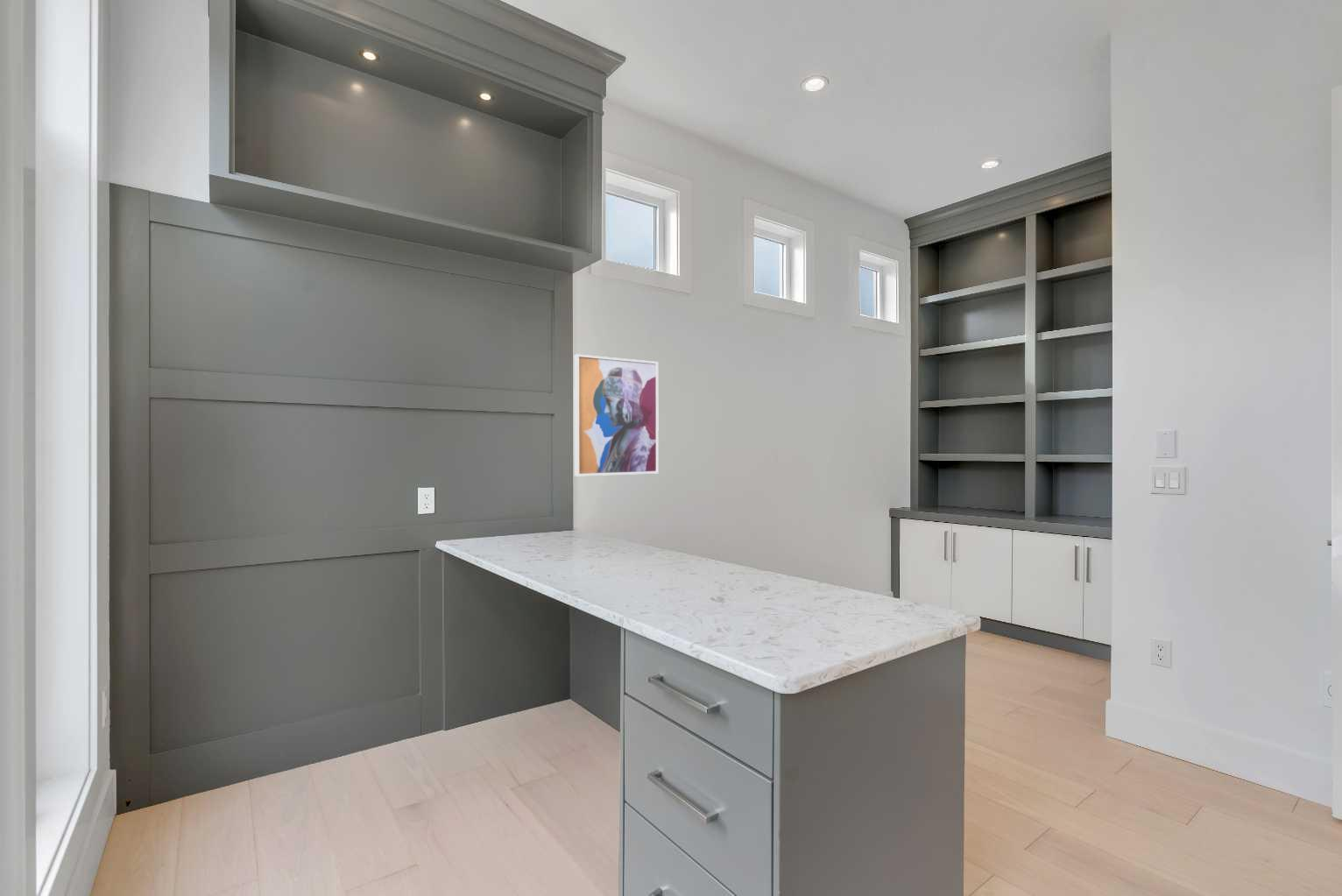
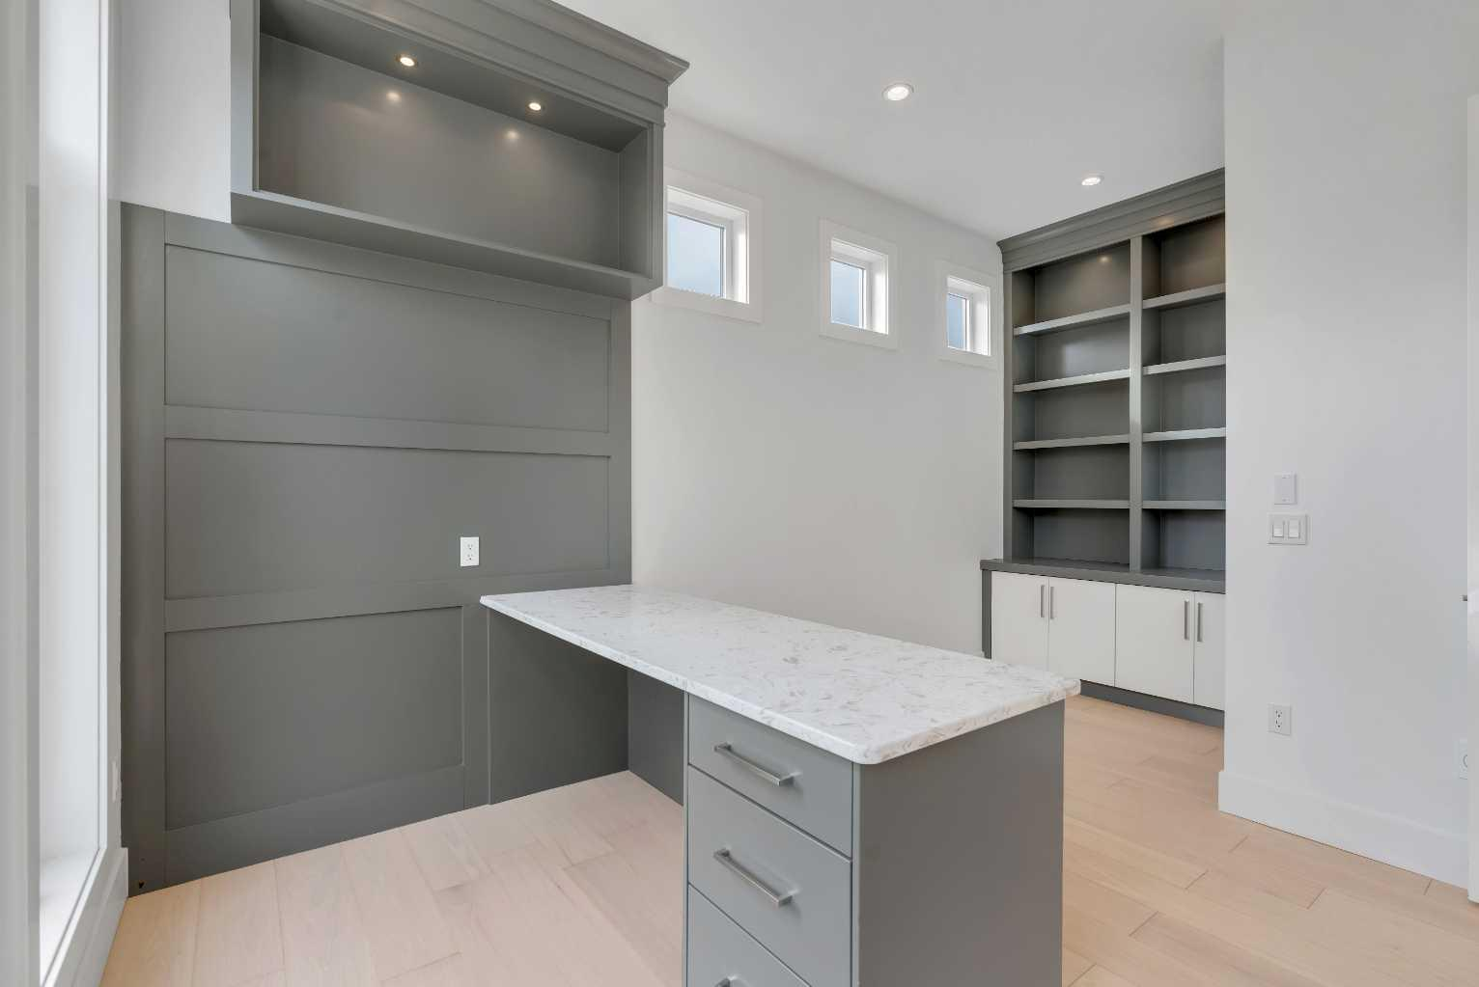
- wall art [573,354,660,476]
